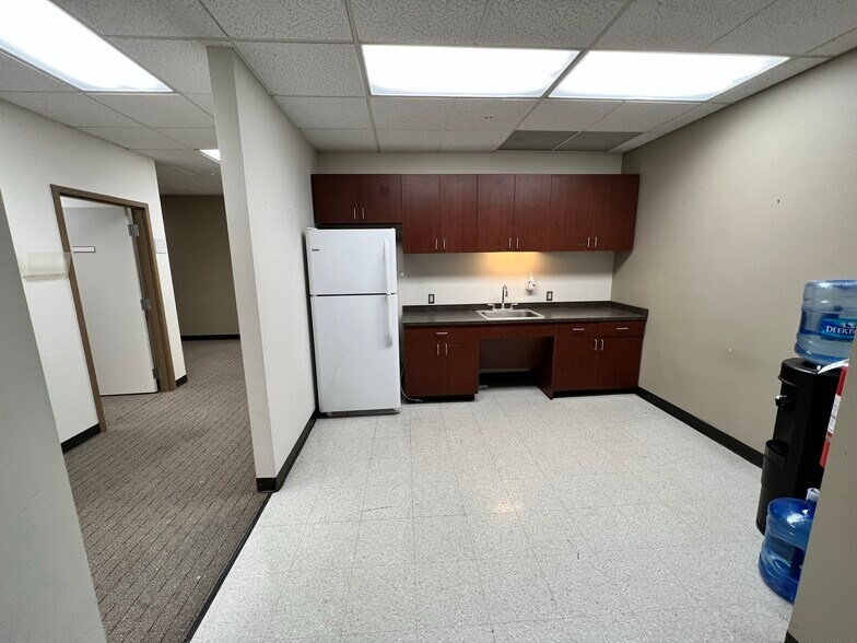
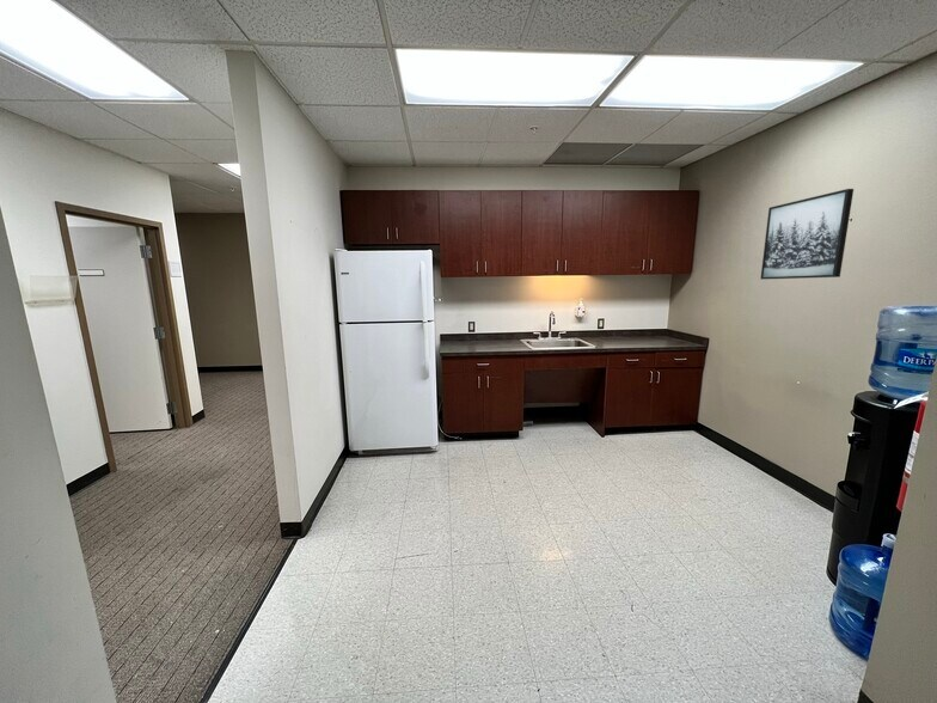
+ wall art [760,188,855,280]
